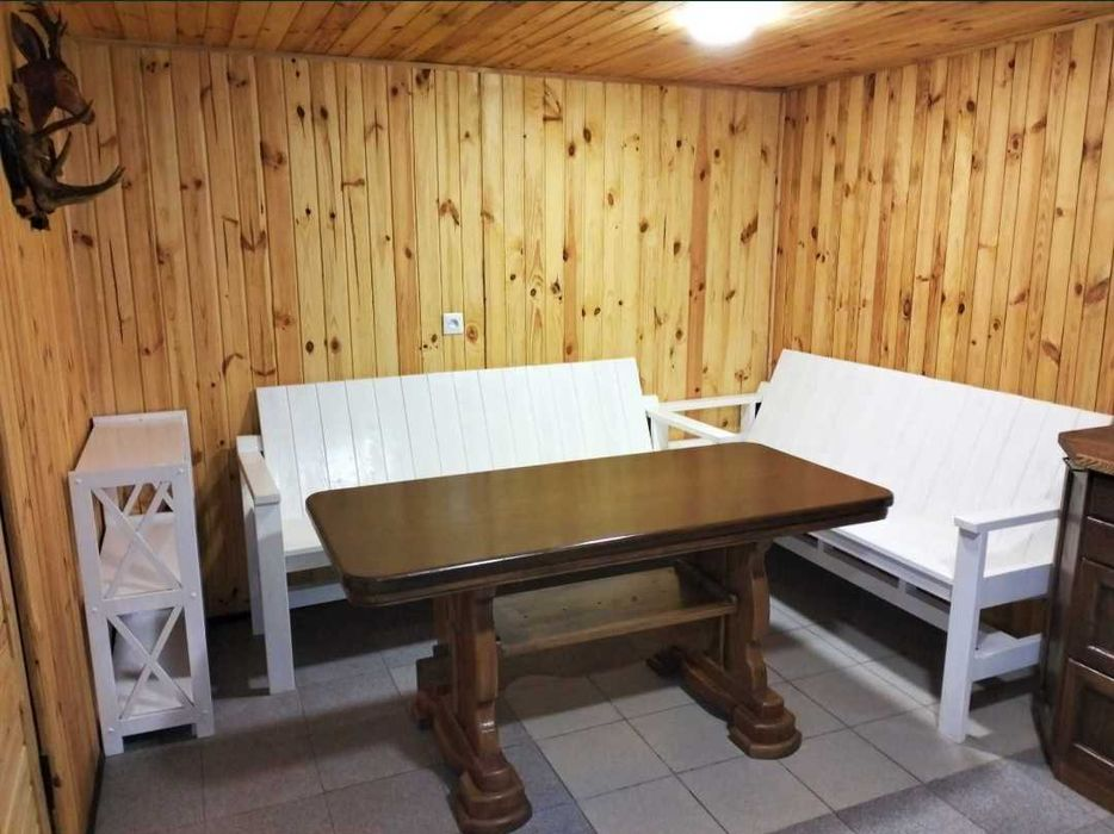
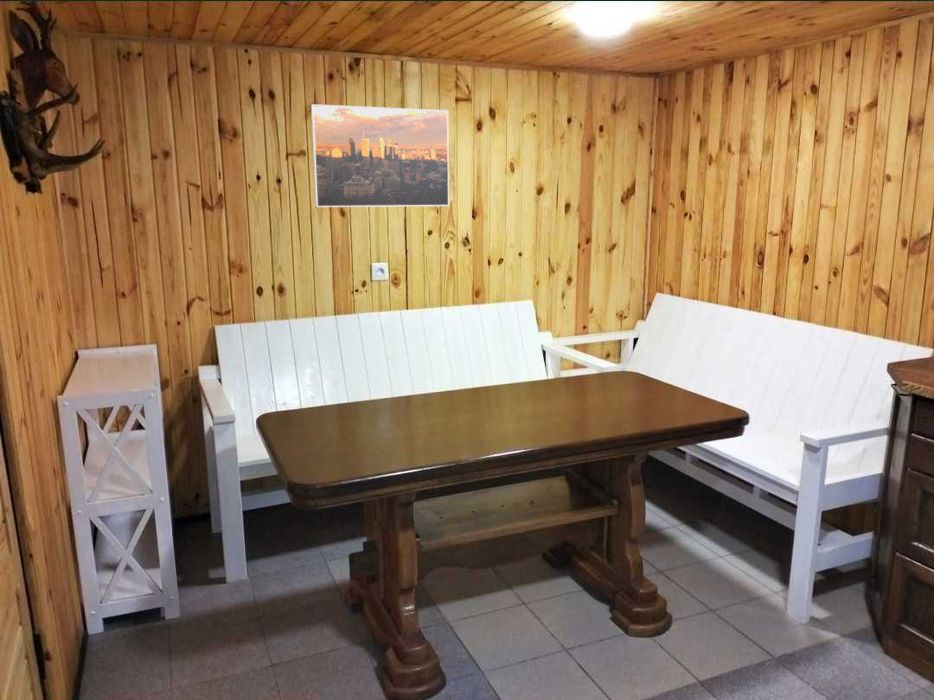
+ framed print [310,103,450,208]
